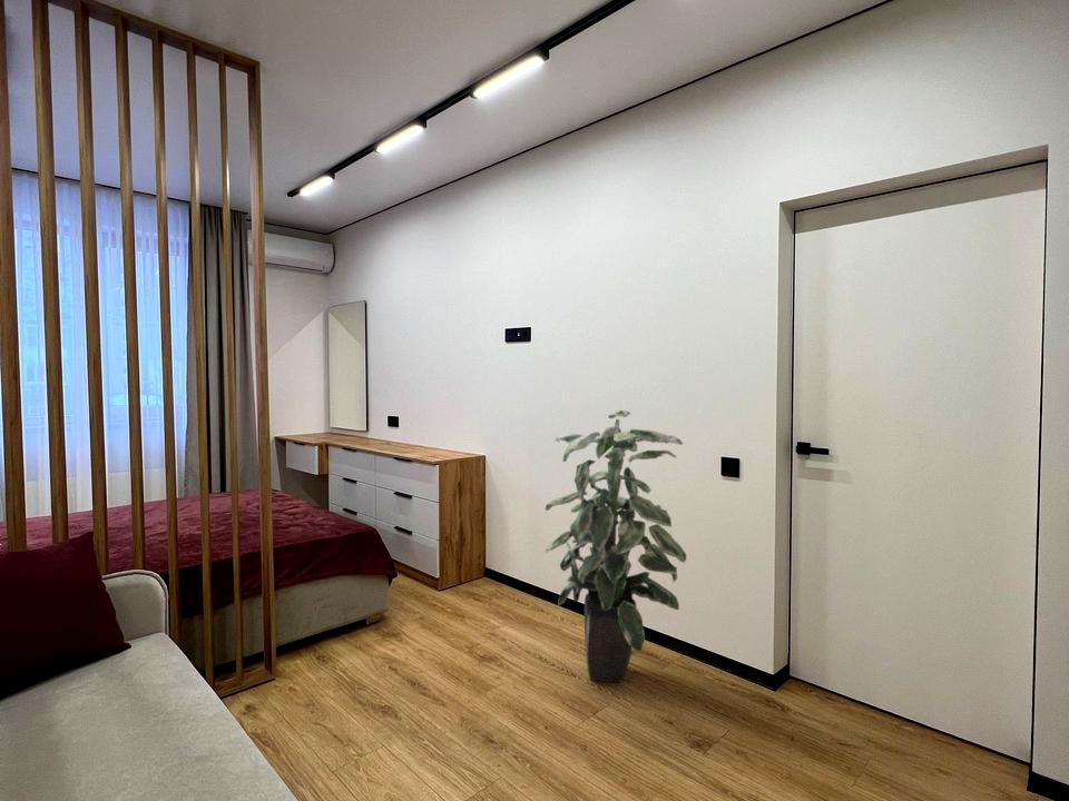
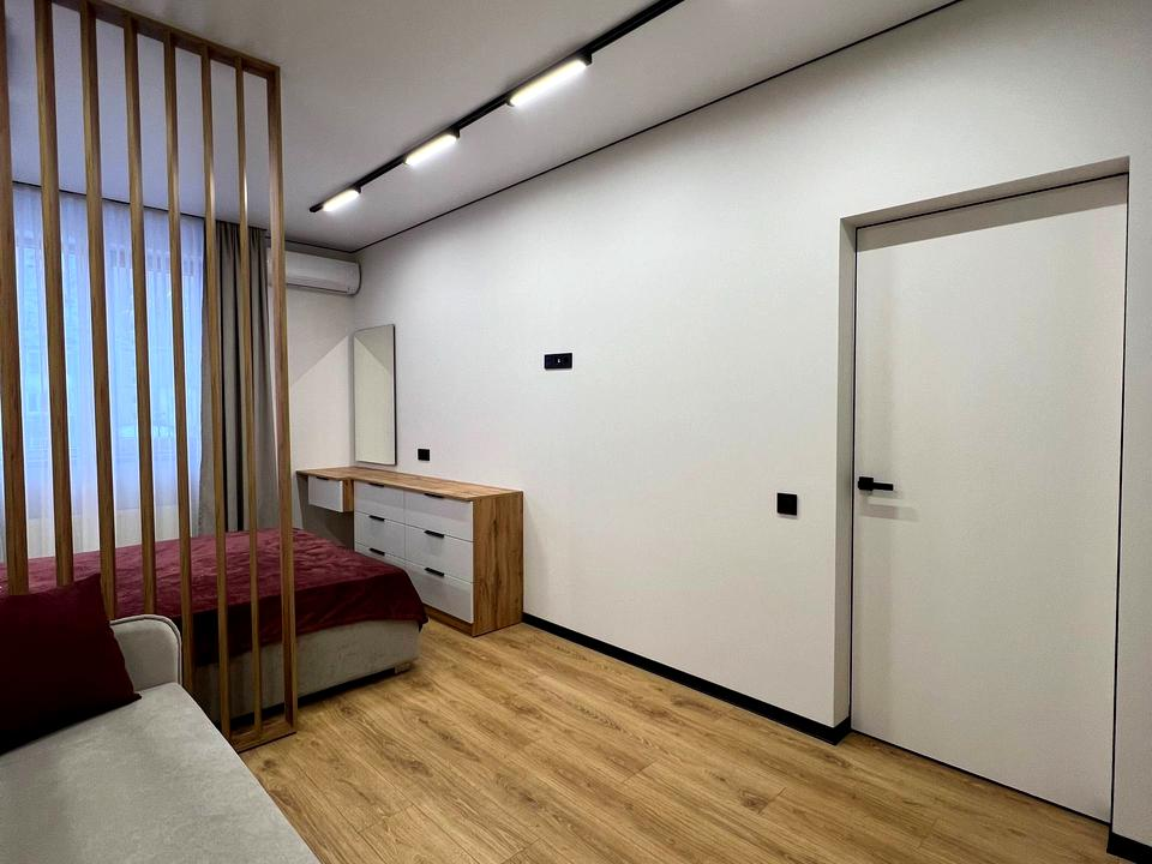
- indoor plant [543,409,687,684]
